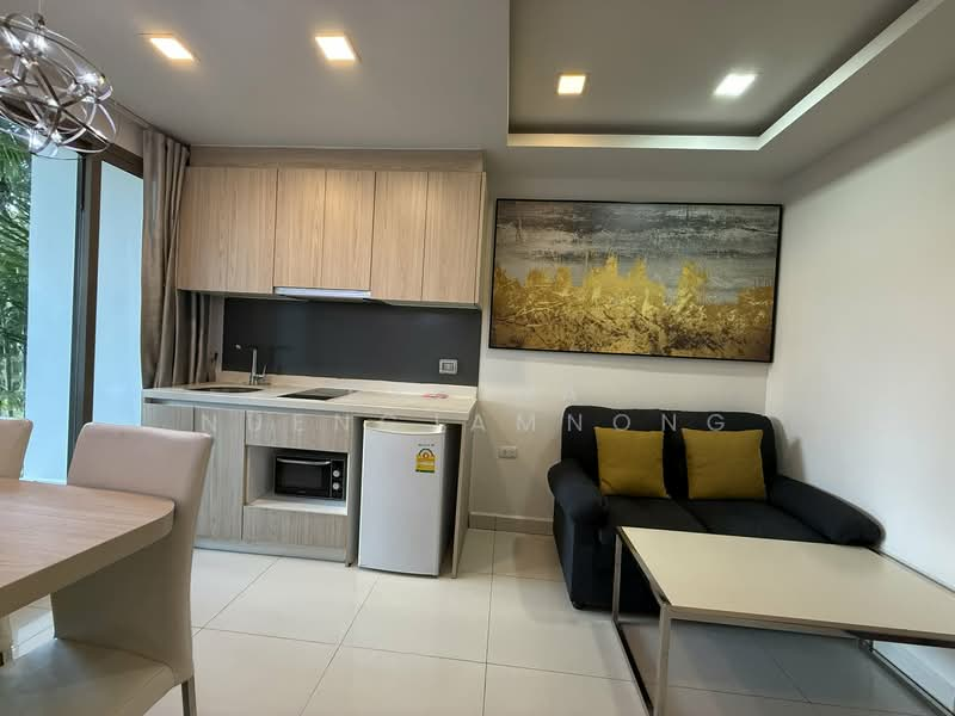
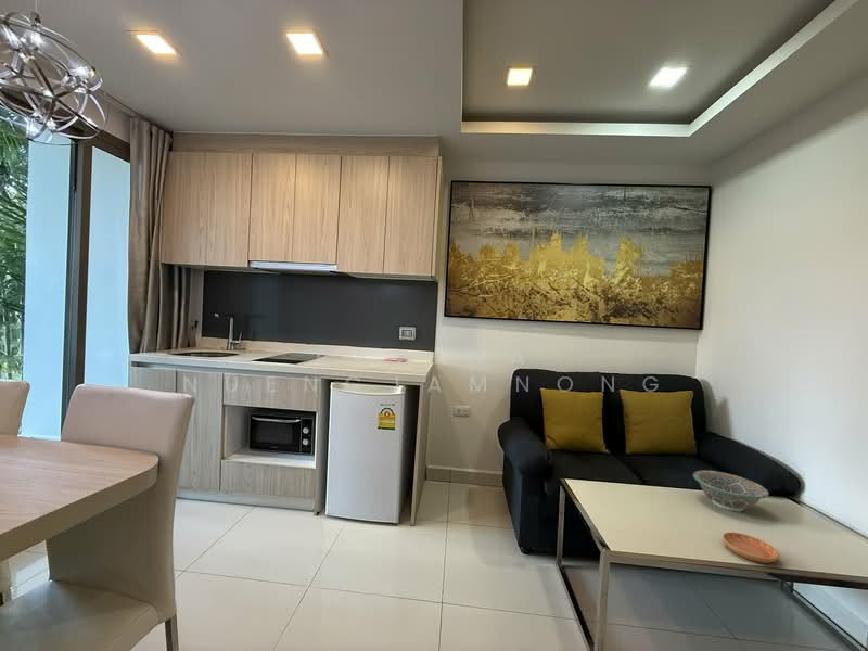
+ saucer [722,532,780,564]
+ bowl [692,470,770,512]
